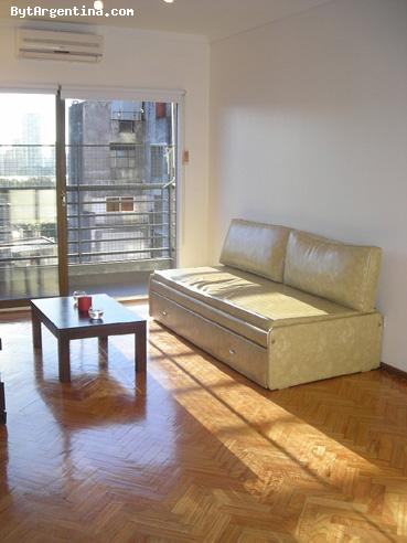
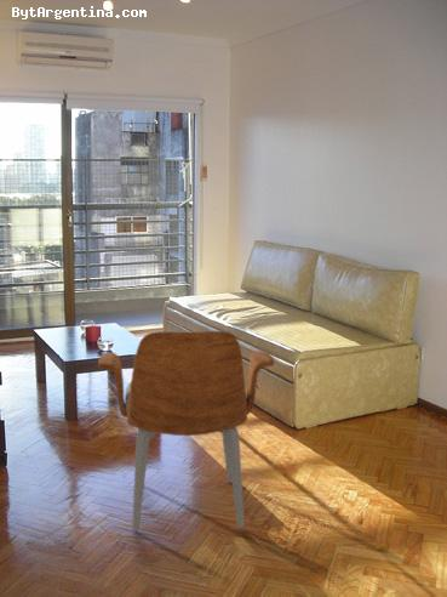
+ armchair [97,330,275,533]
